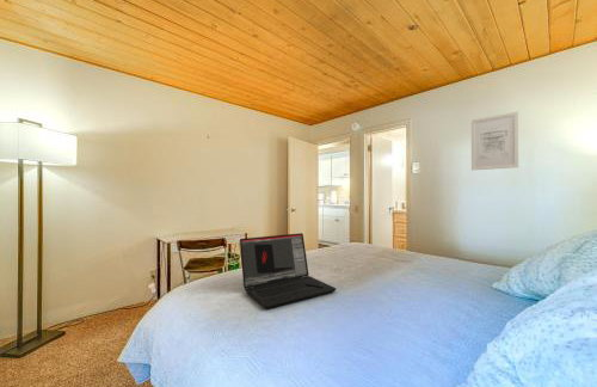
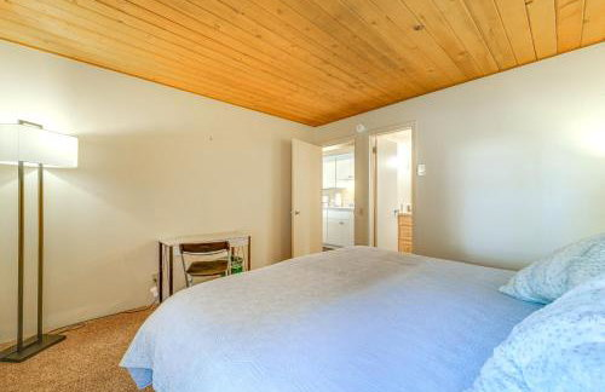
- wall art [470,110,519,172]
- laptop [239,232,337,309]
